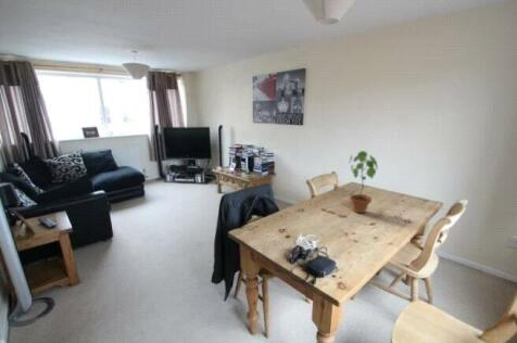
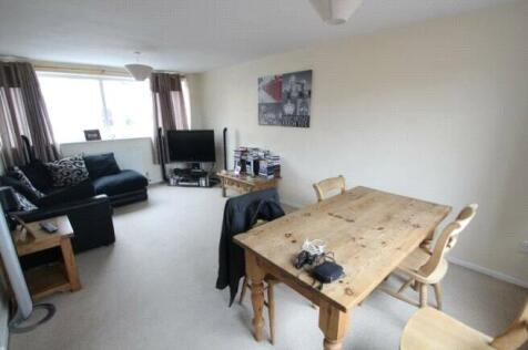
- potted plant [348,150,378,214]
